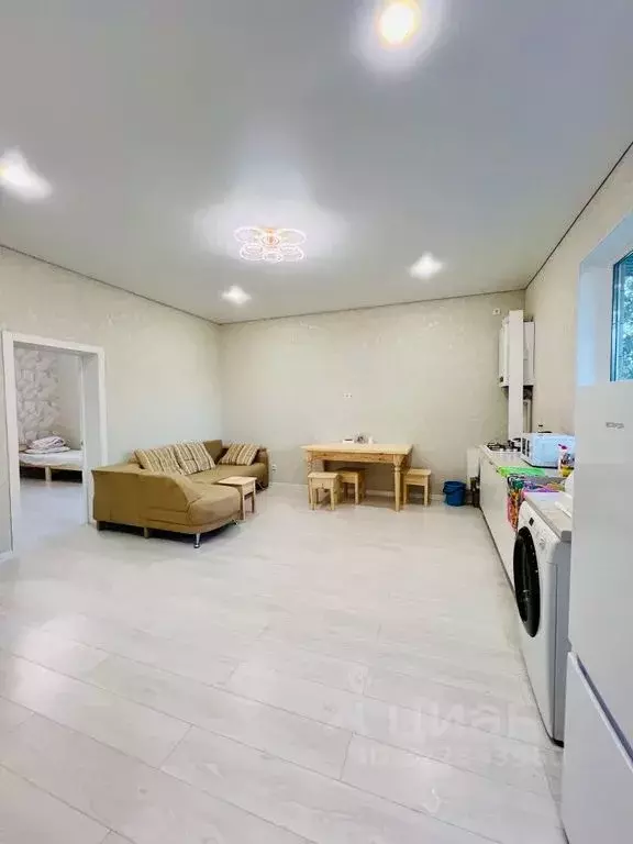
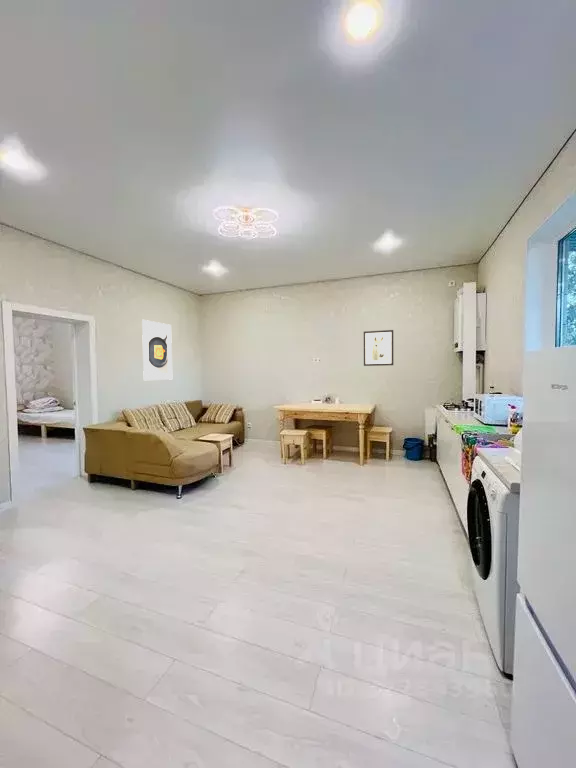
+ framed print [141,319,173,381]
+ wall art [363,329,394,367]
